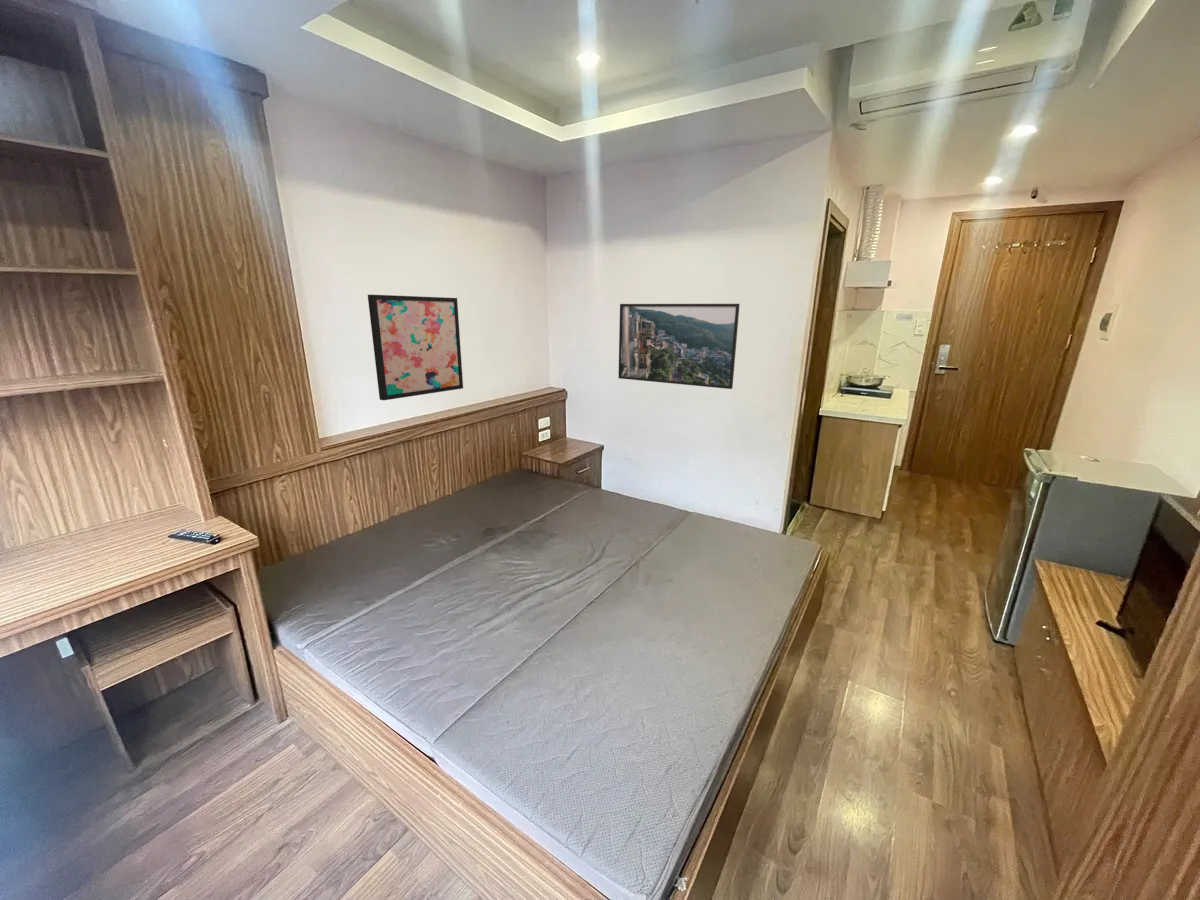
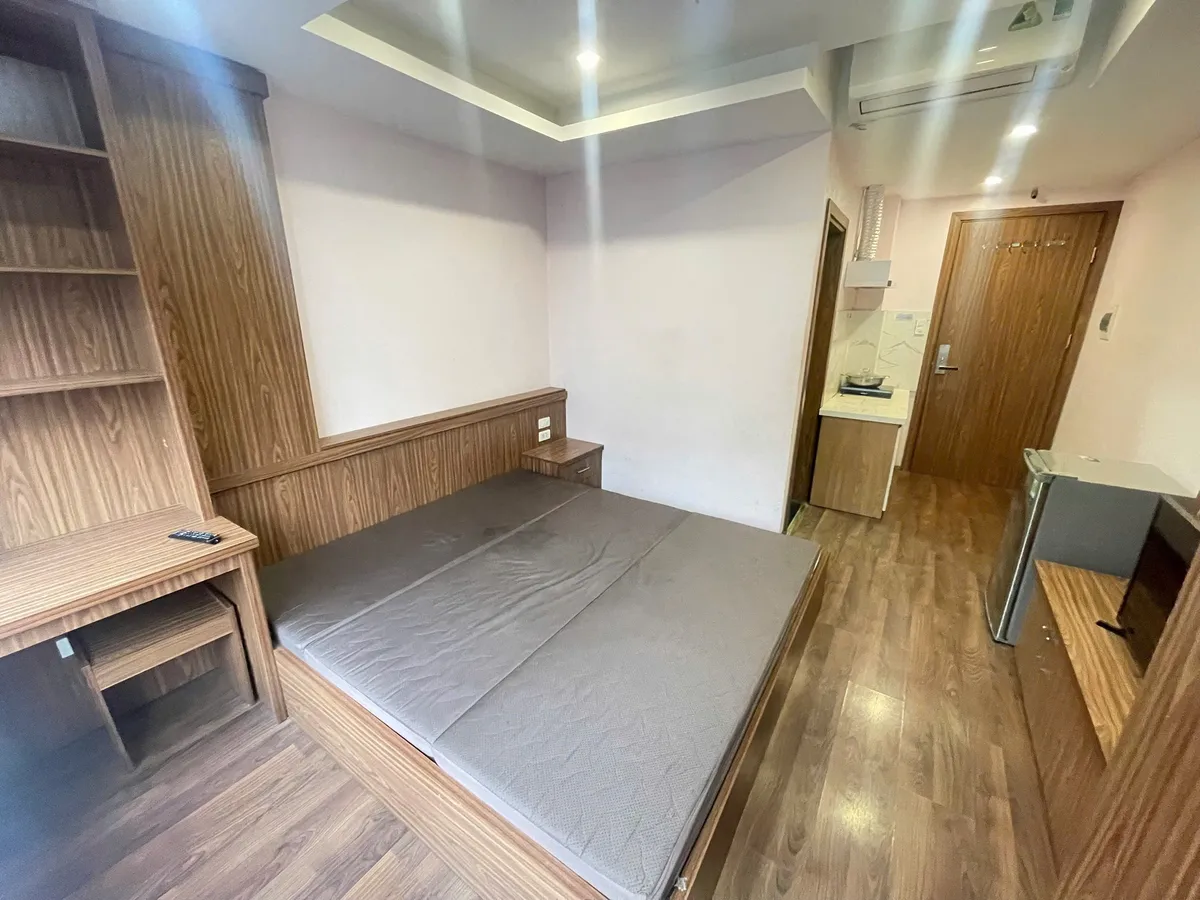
- wall art [367,294,464,401]
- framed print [617,303,741,390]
